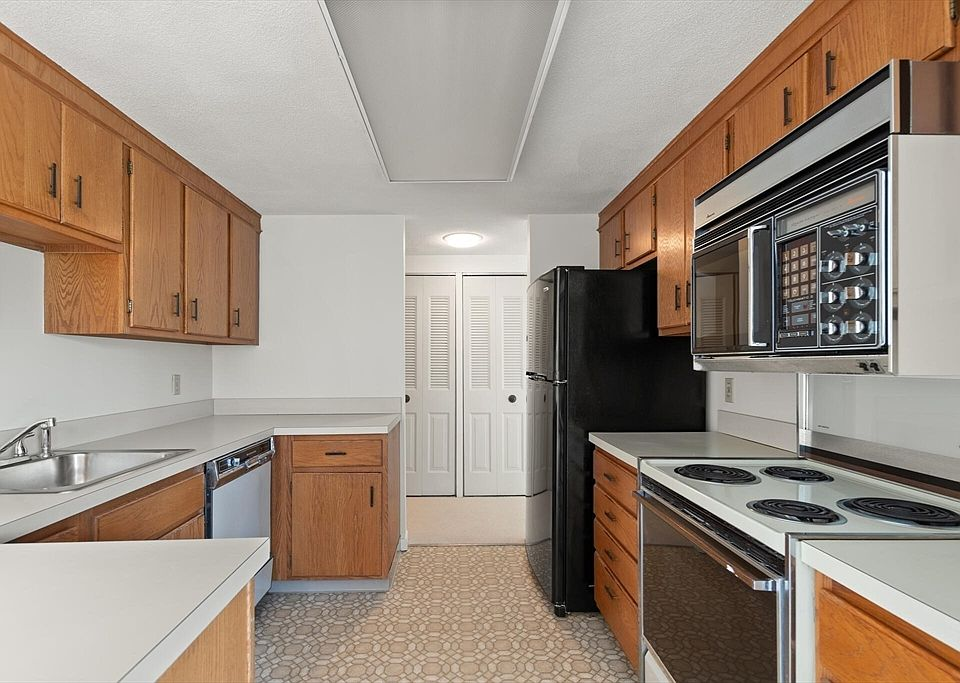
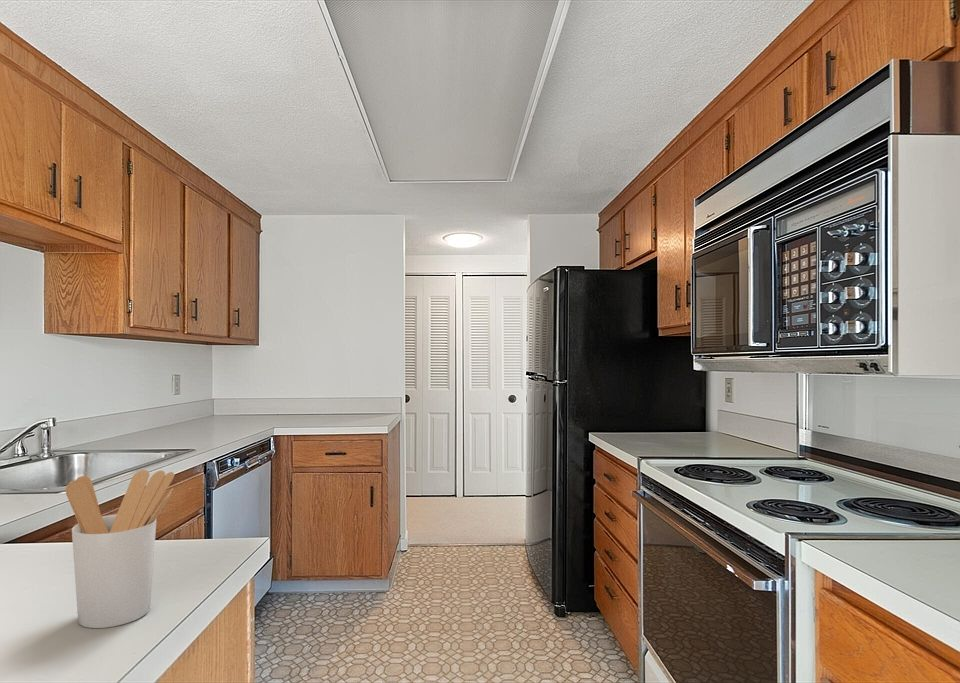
+ utensil holder [65,469,175,629]
